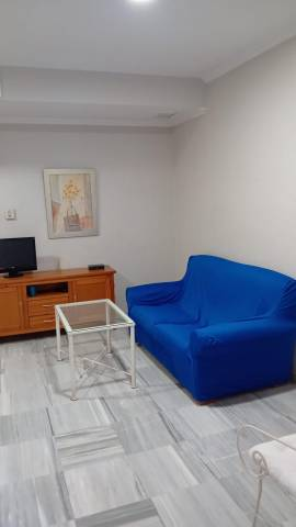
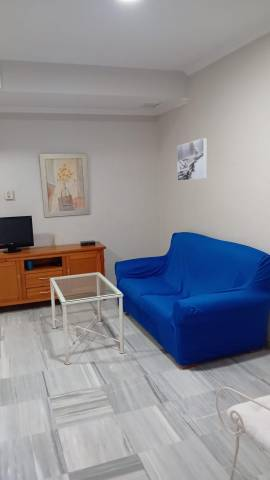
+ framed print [176,137,207,182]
